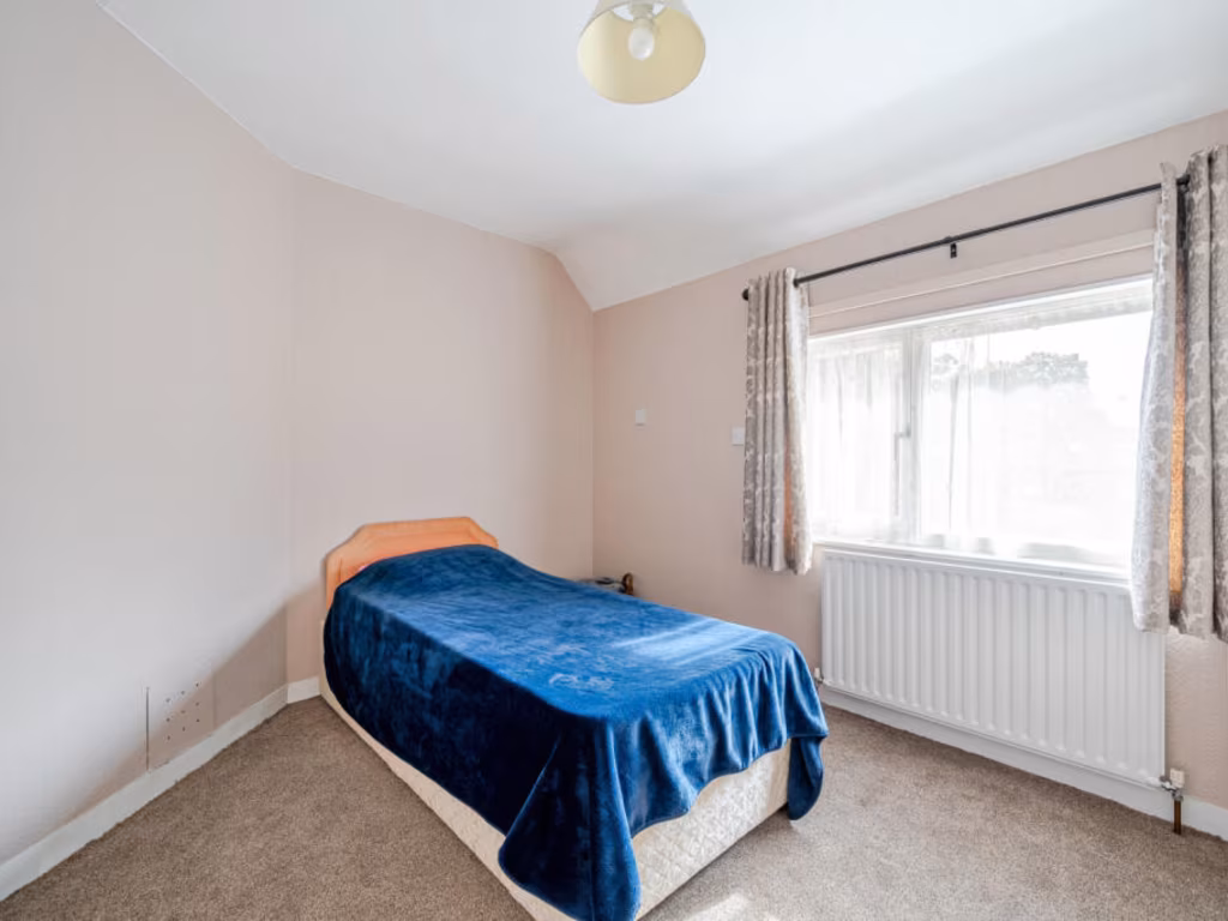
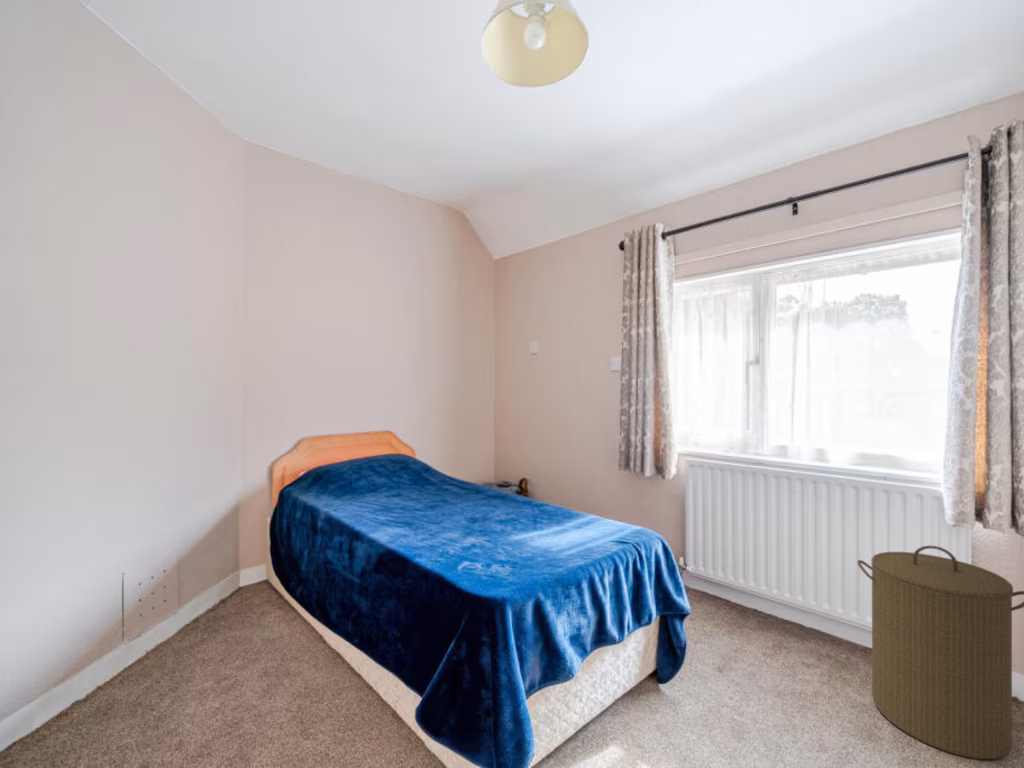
+ laundry hamper [856,545,1024,760]
